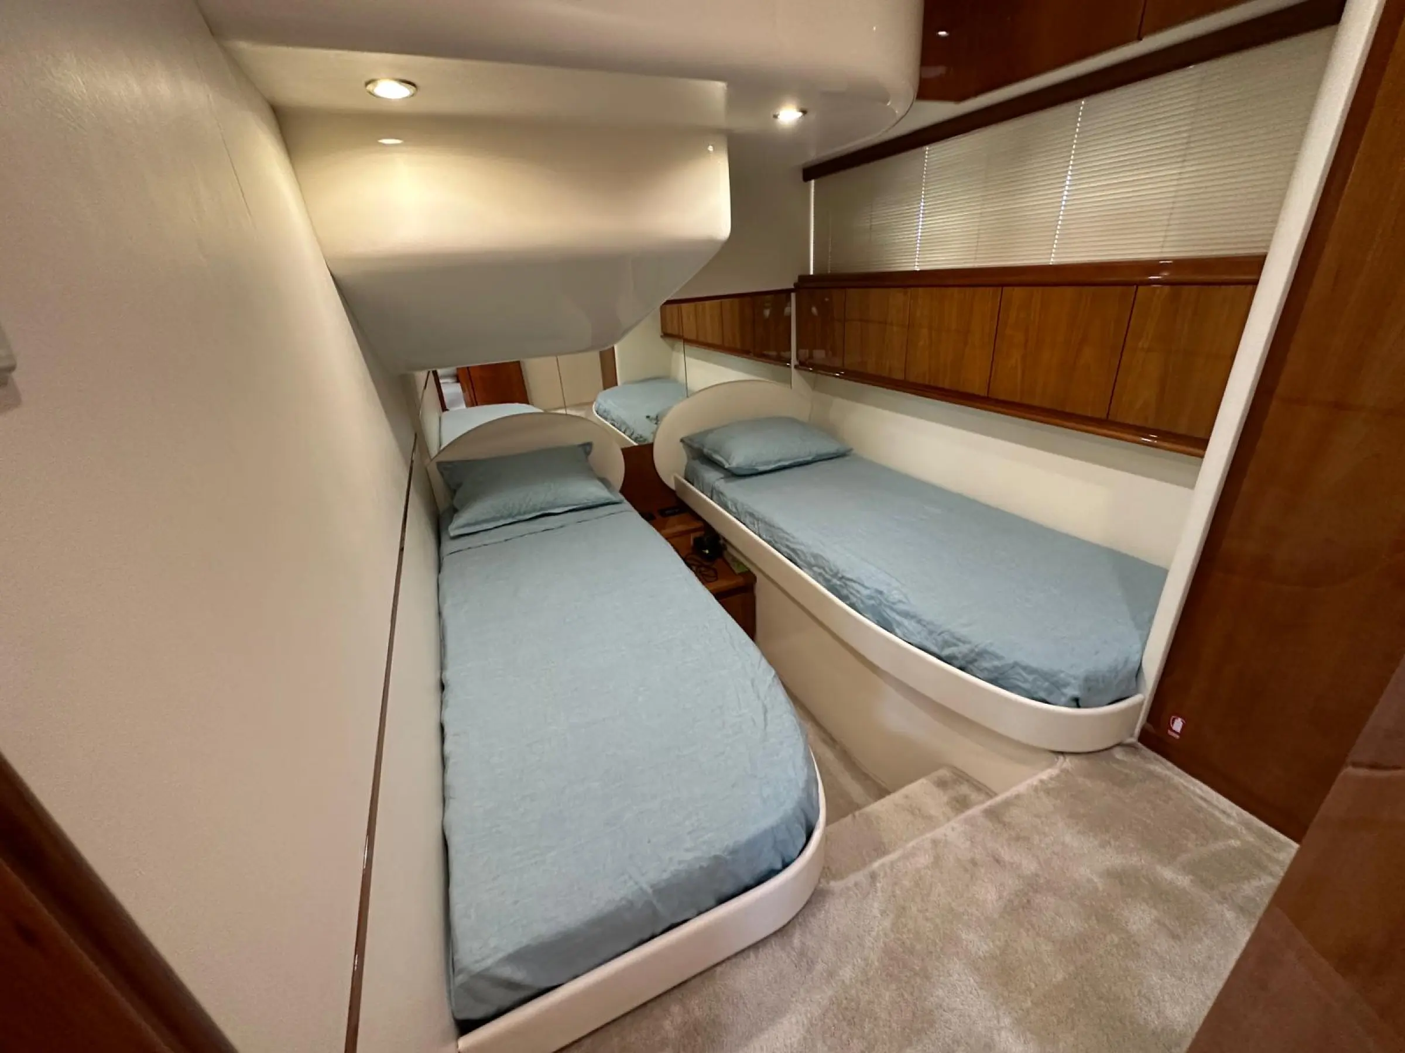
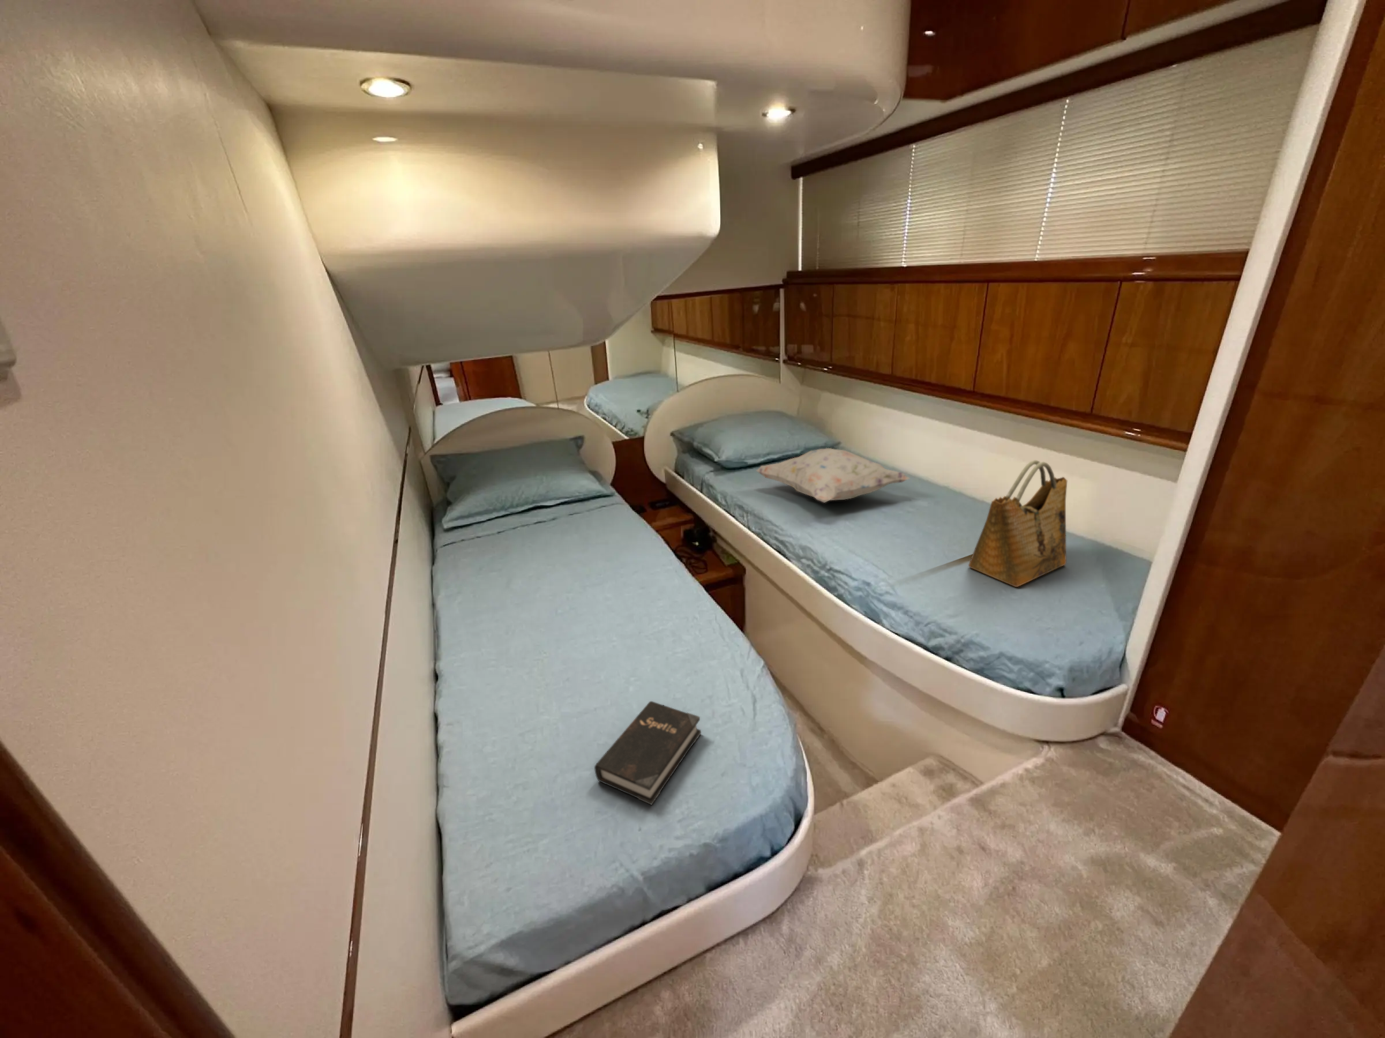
+ decorative pillow [756,447,910,504]
+ hardback book [594,701,701,806]
+ grocery bag [967,460,1068,588]
